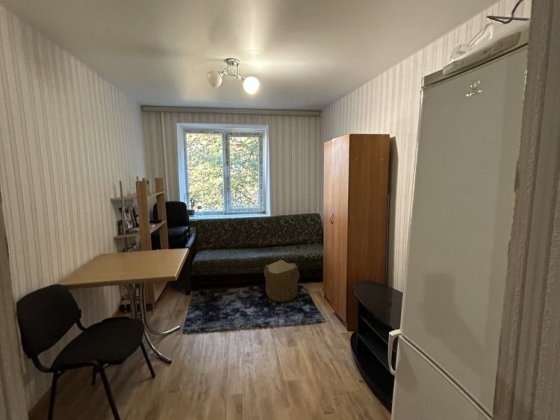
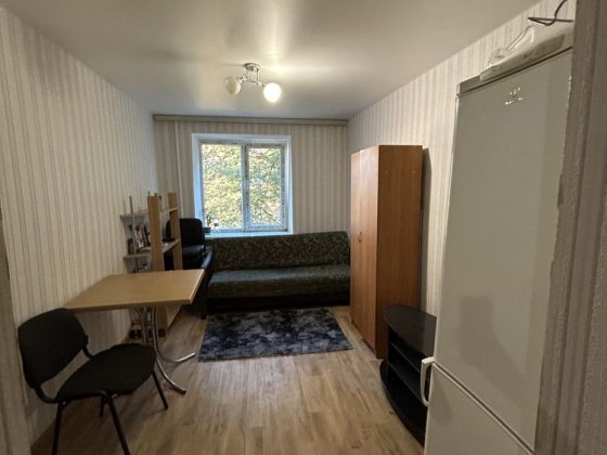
- pouf [263,259,301,303]
